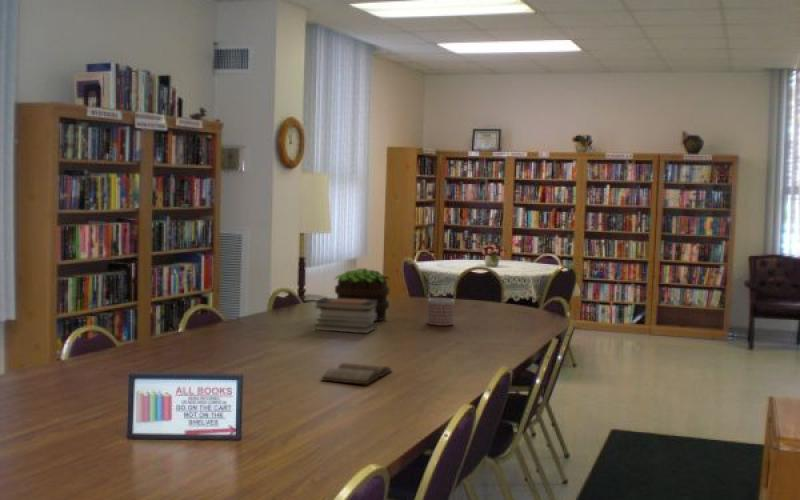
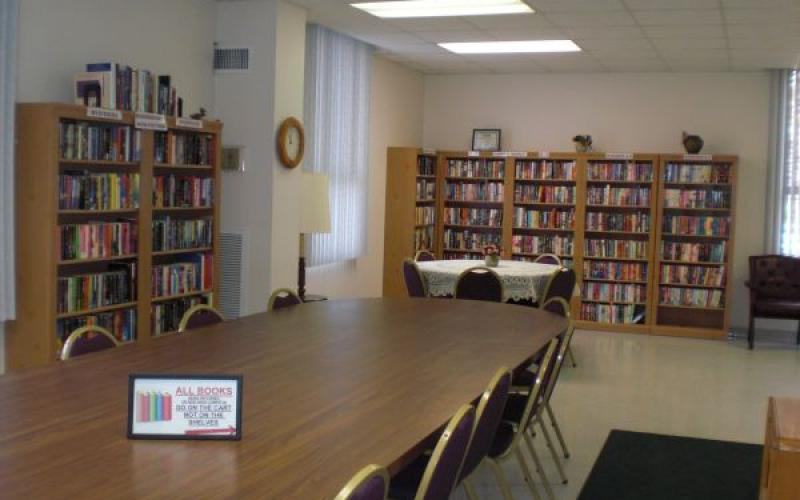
- potted plant [333,267,391,322]
- book [320,362,393,386]
- planter [426,297,455,327]
- book stack [313,297,378,334]
